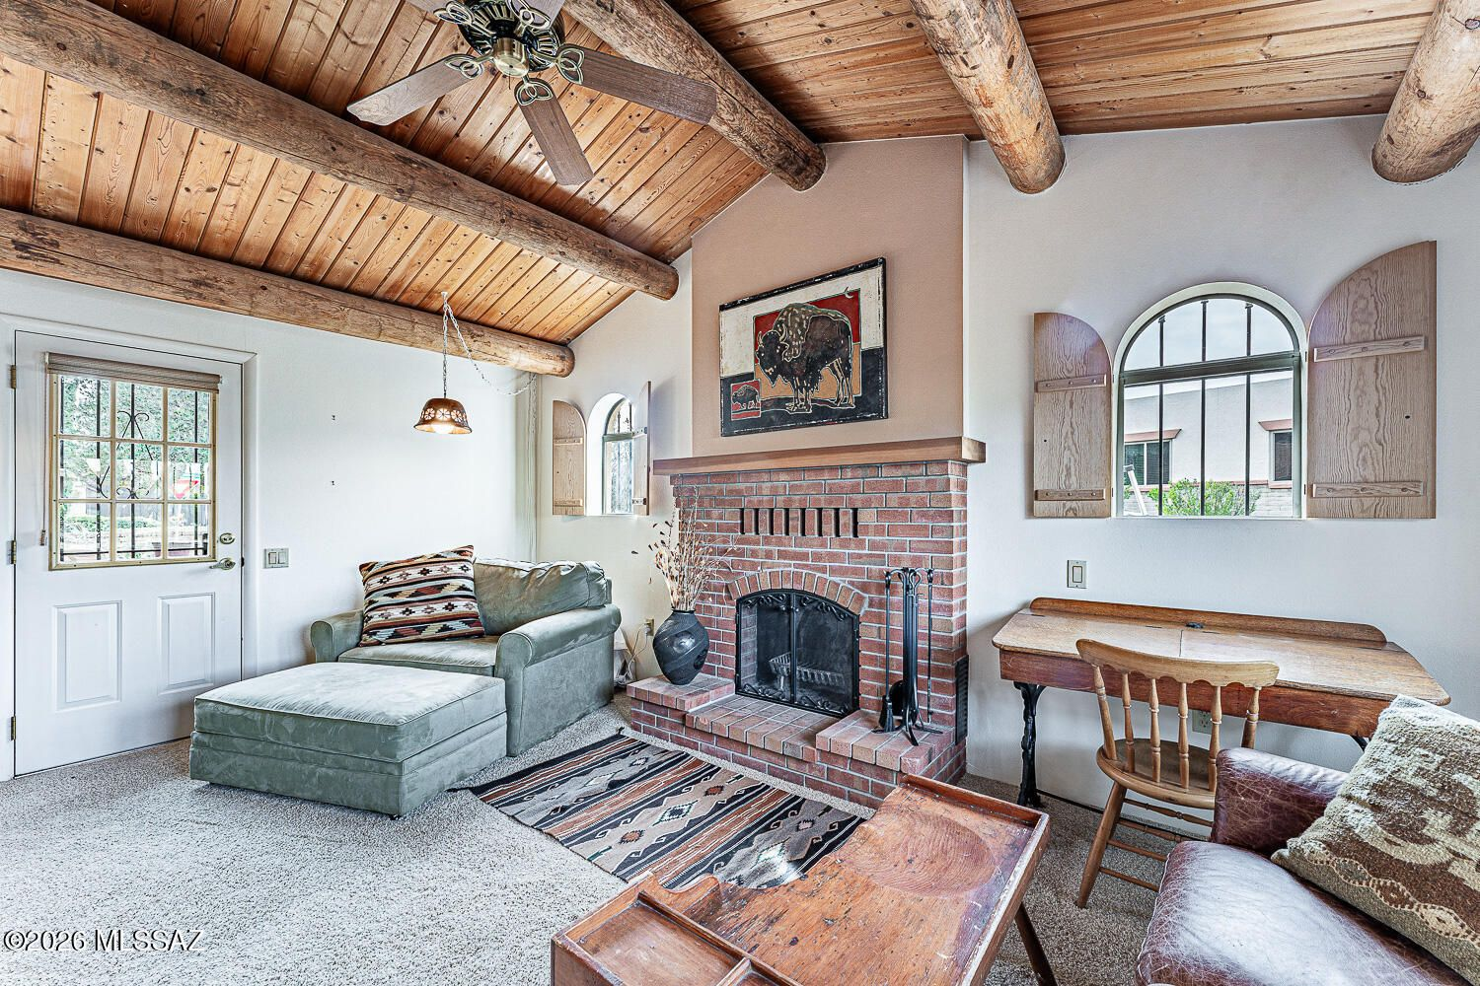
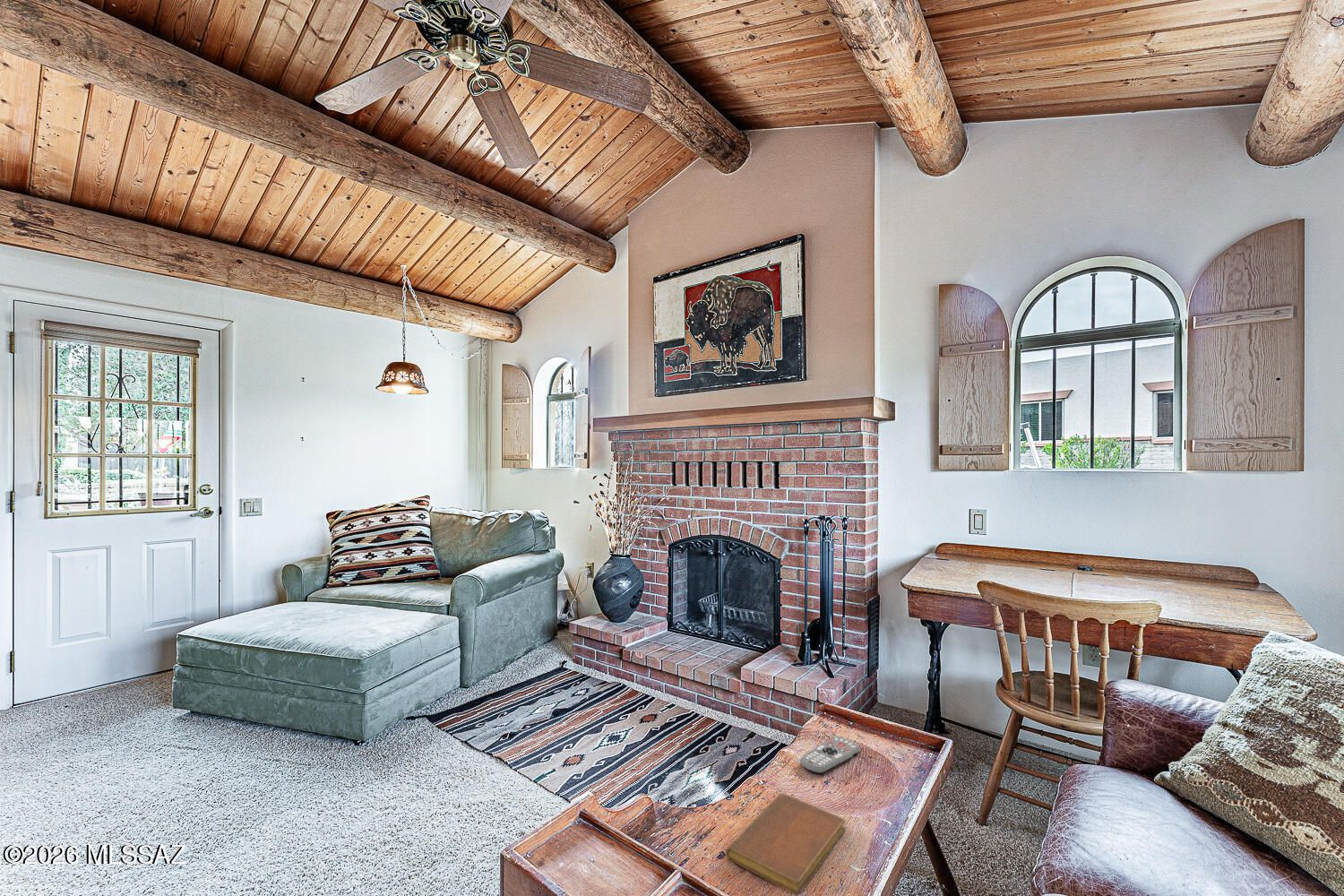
+ notebook [725,792,847,895]
+ remote control [799,736,861,775]
